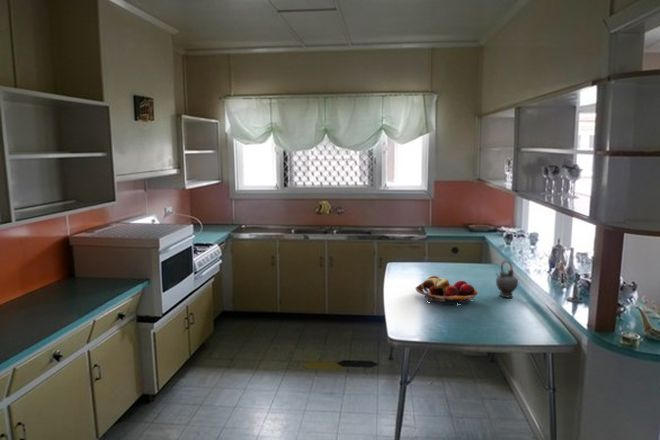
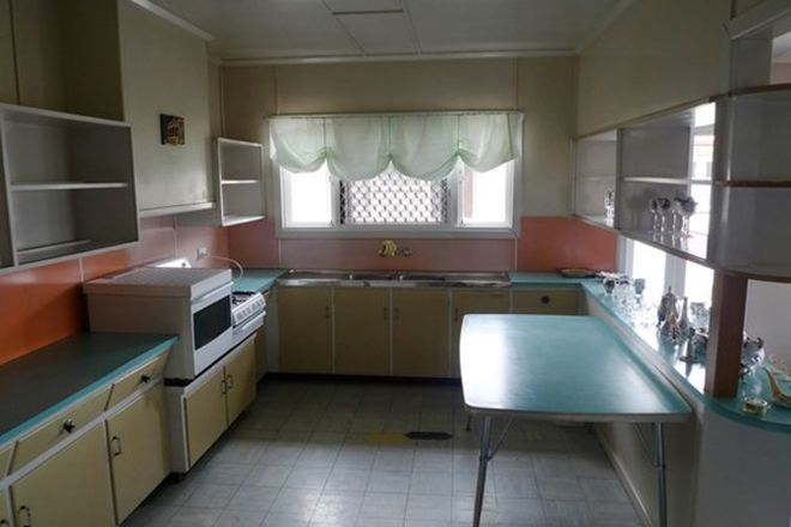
- teapot [494,260,519,298]
- fruit basket [415,275,479,306]
